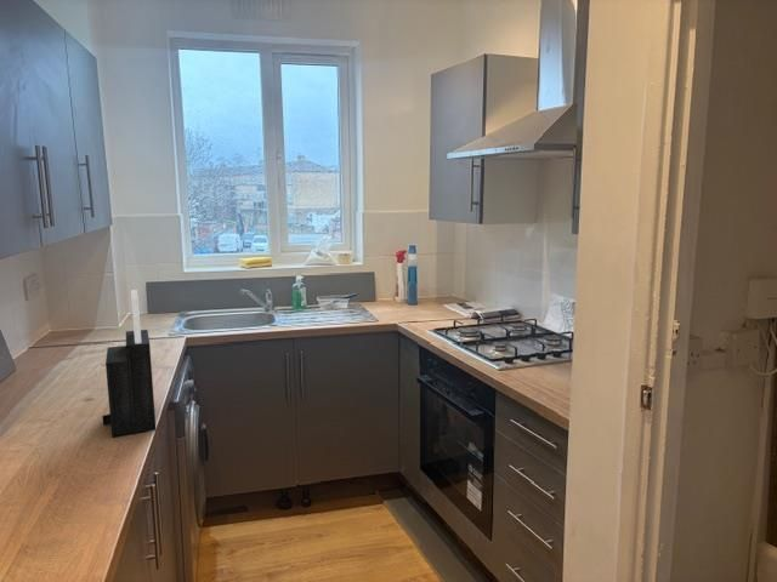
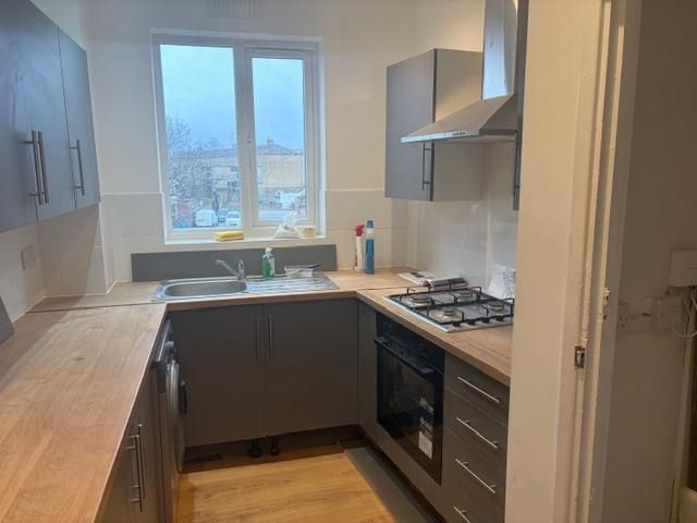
- knife block [101,289,158,438]
